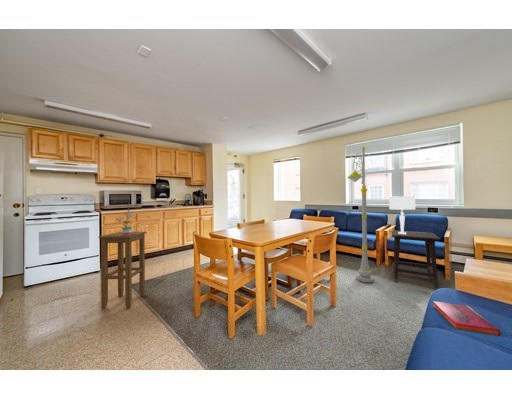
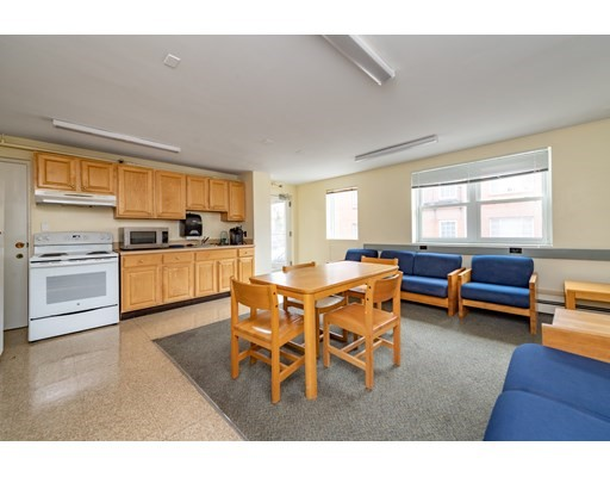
- potted plant [116,206,135,235]
- table lamp [388,195,416,234]
- floor lamp [347,143,375,283]
- hardback book [432,300,502,337]
- side table [390,229,441,290]
- stool [98,231,147,310]
